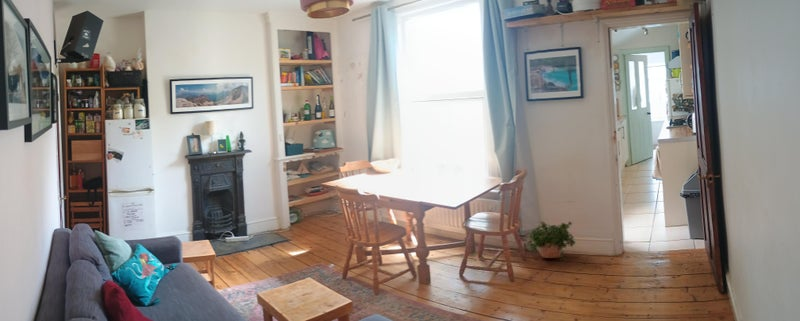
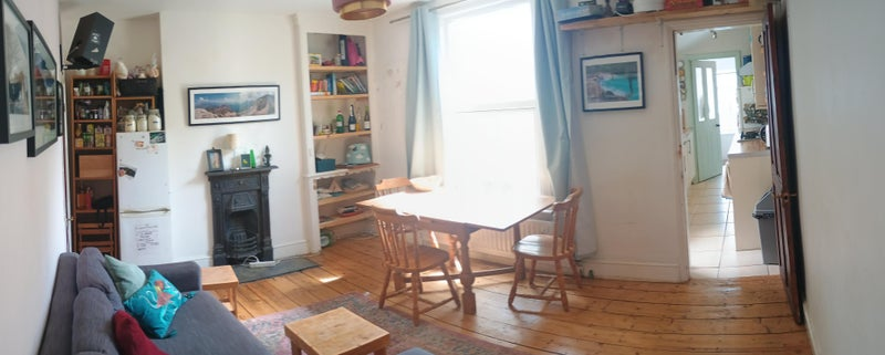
- potted plant [525,220,577,261]
